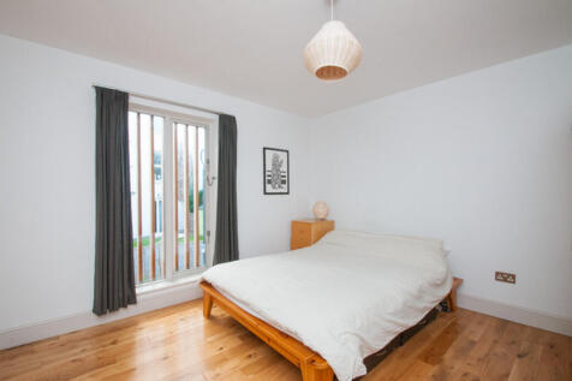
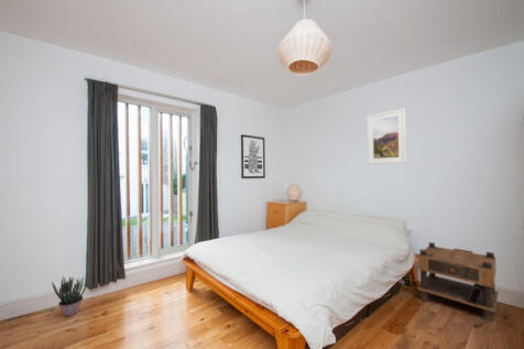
+ nightstand [416,241,500,323]
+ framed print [367,108,407,165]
+ potted plant [51,275,88,317]
